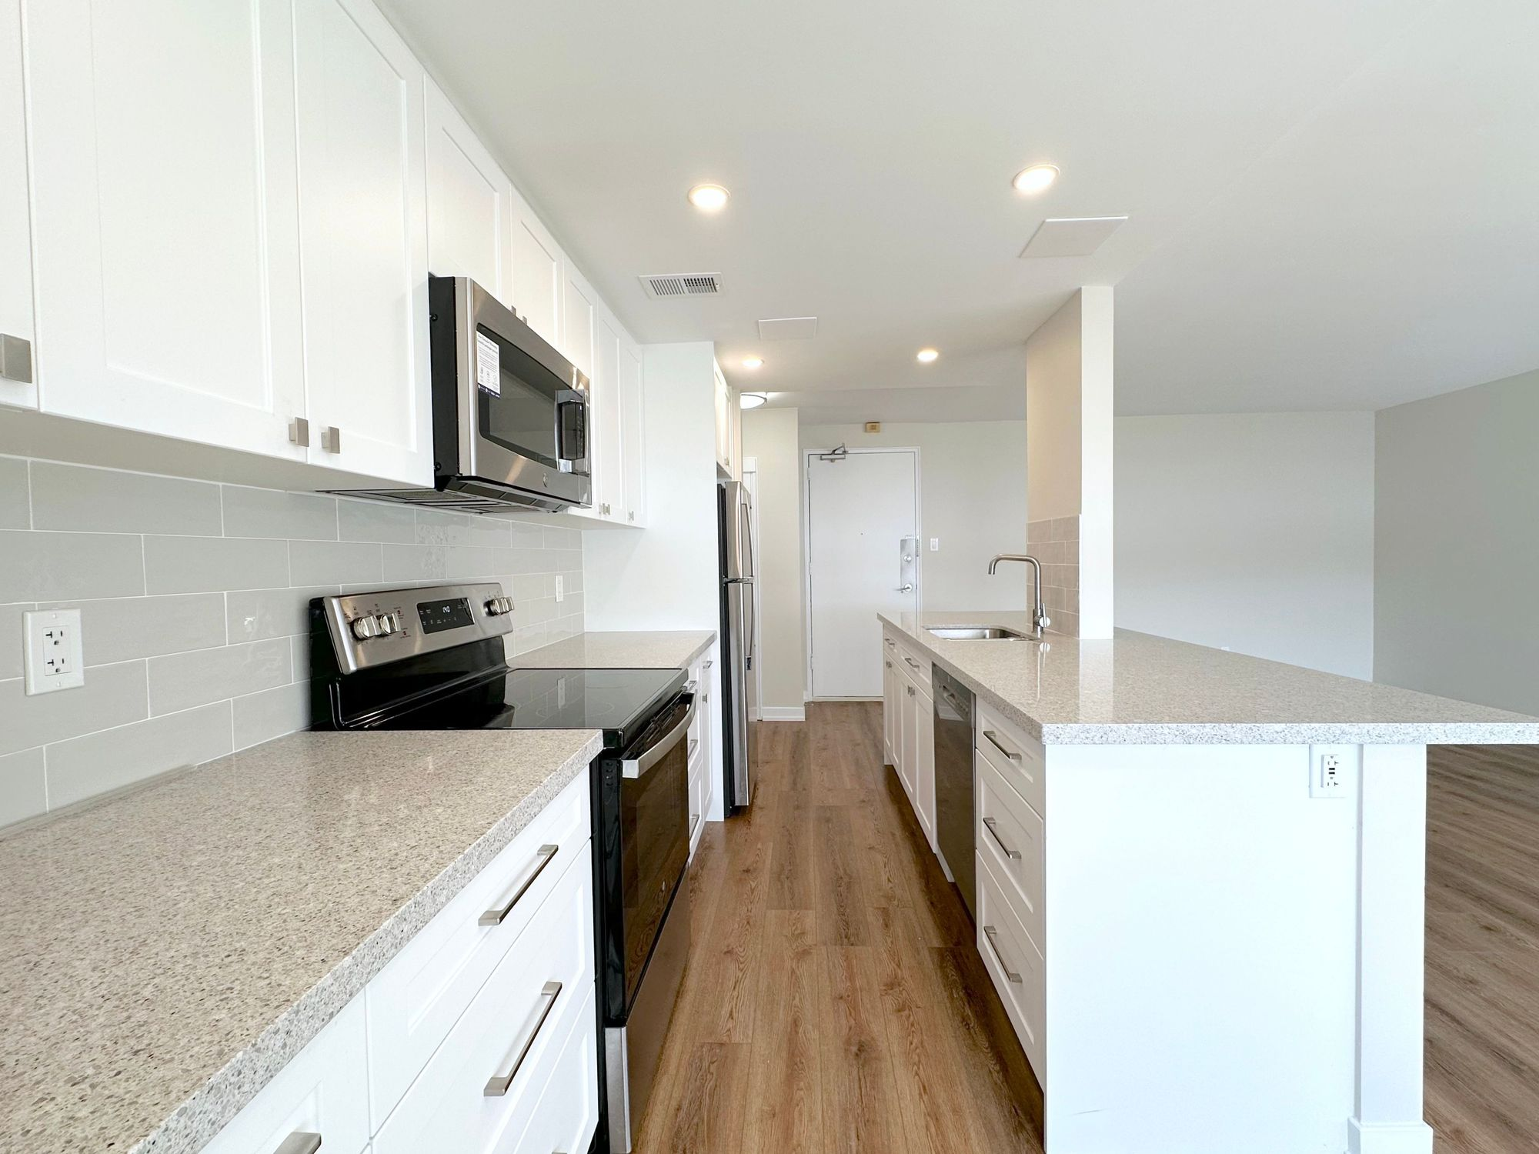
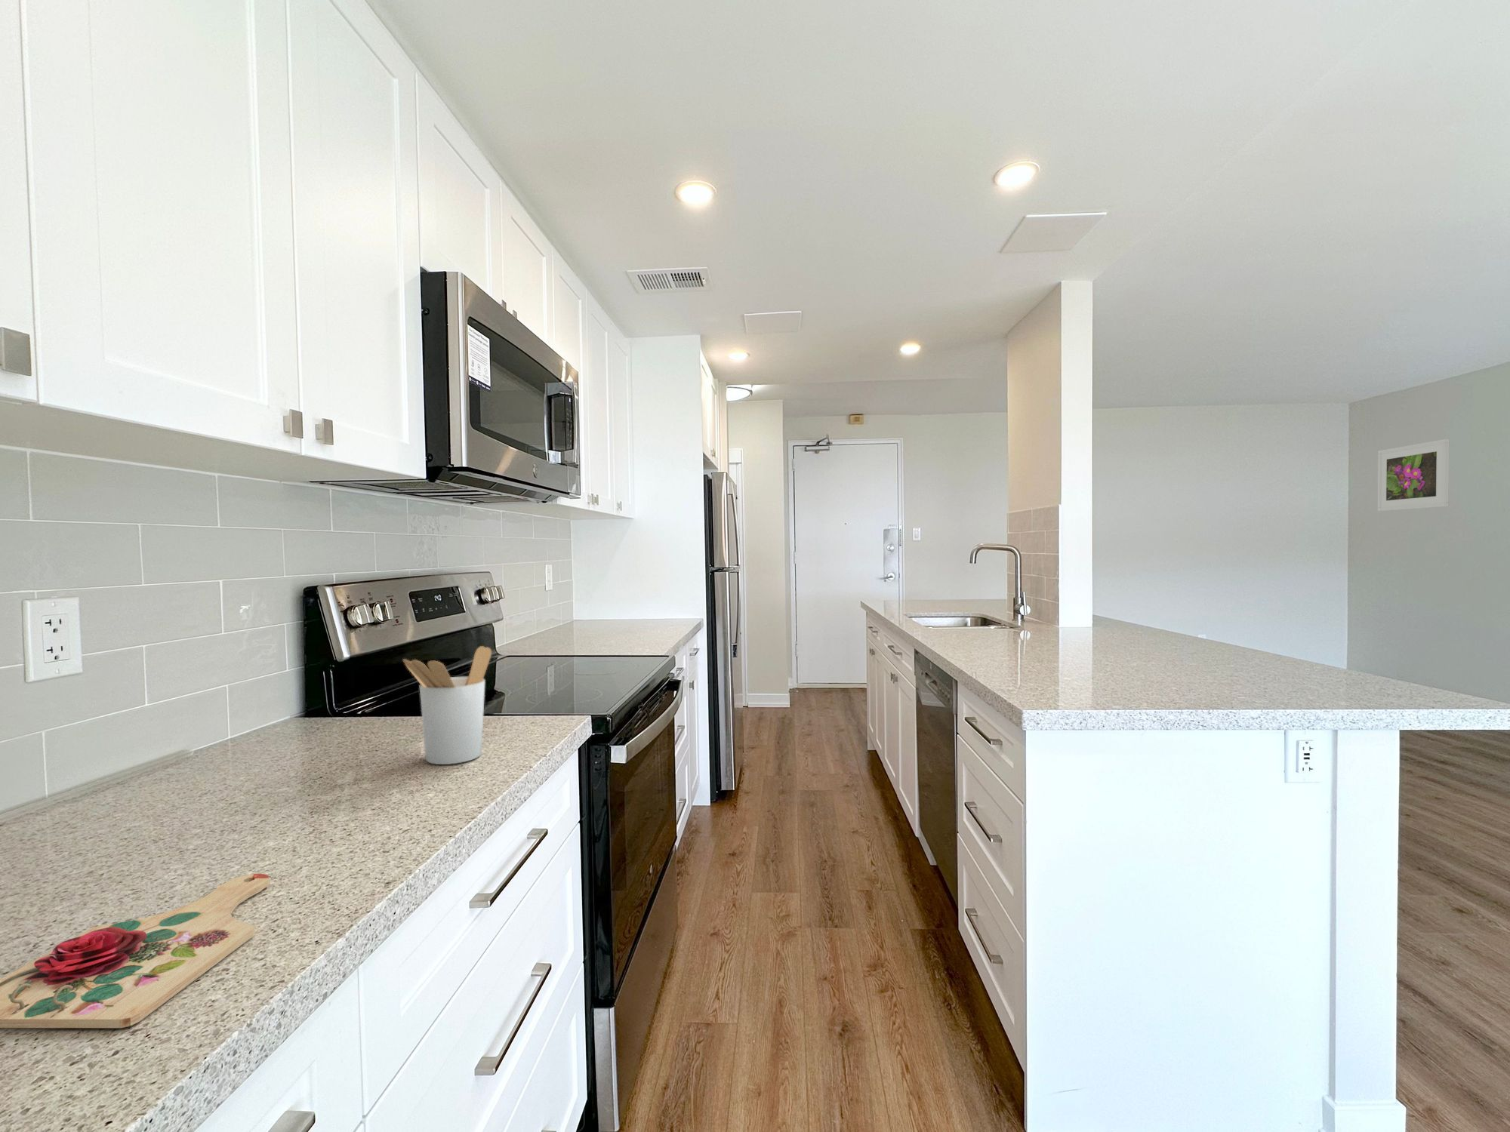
+ utensil holder [402,646,492,766]
+ cutting board [0,873,270,1029]
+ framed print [1377,439,1451,511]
